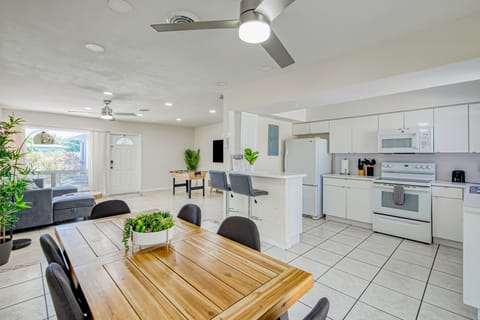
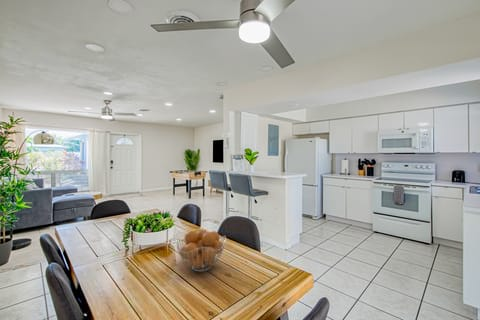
+ fruit basket [175,229,227,273]
